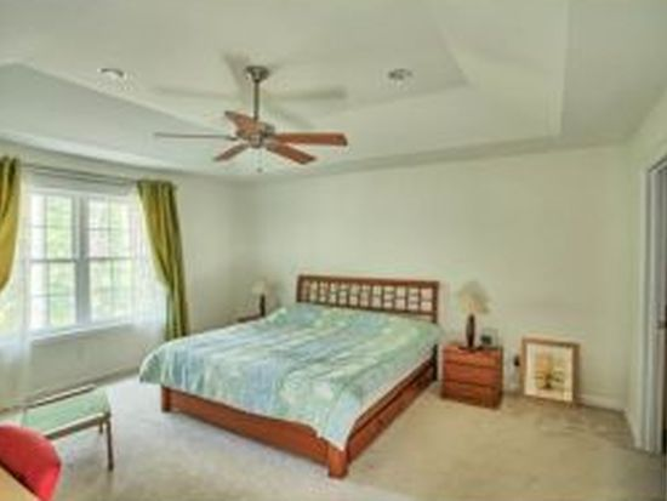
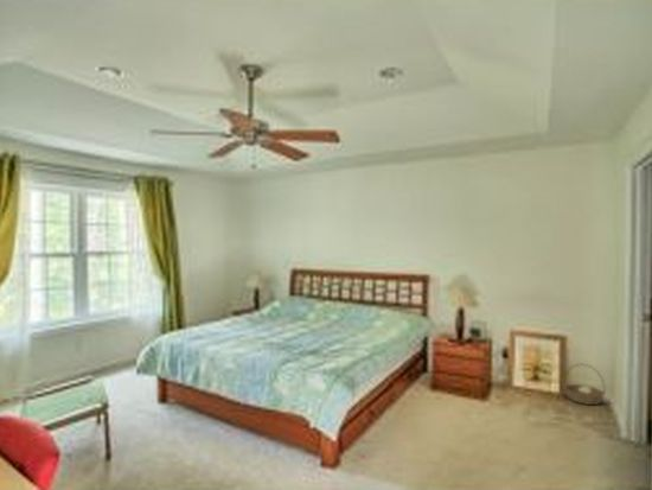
+ basket [562,363,607,406]
